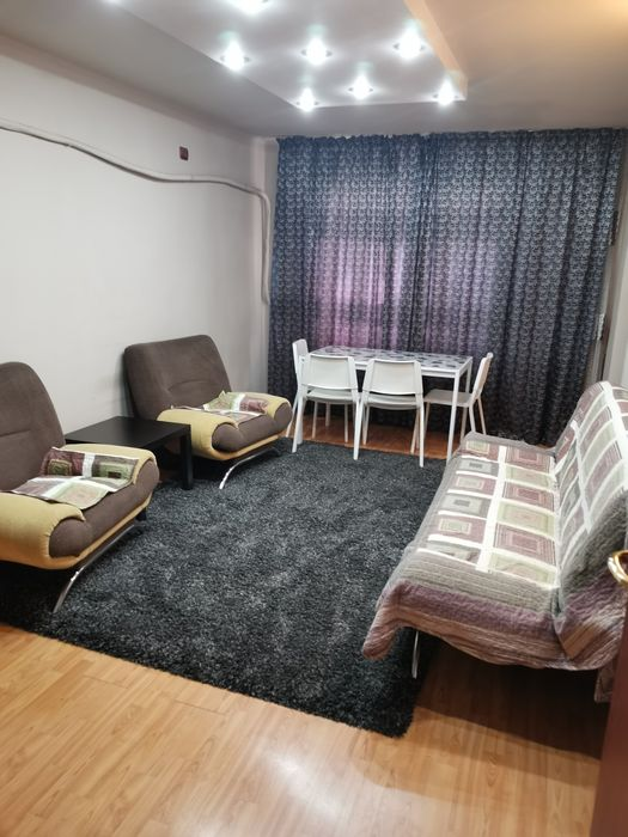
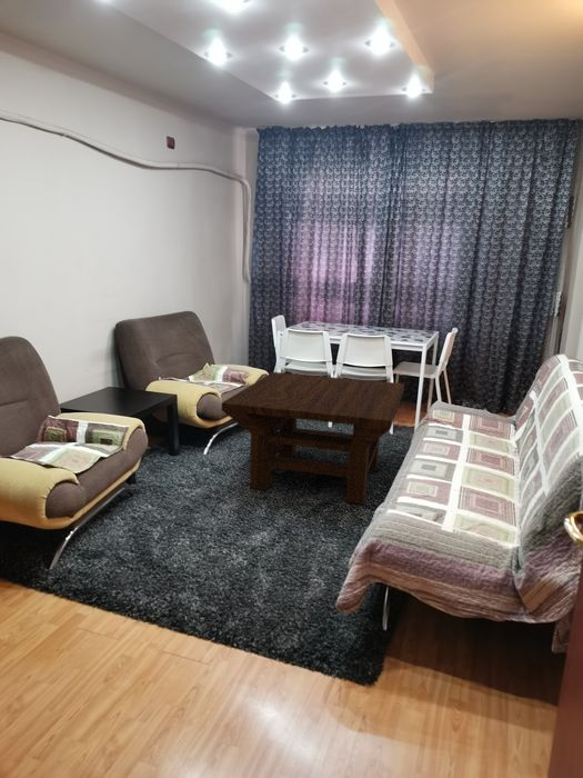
+ coffee table [221,371,405,506]
